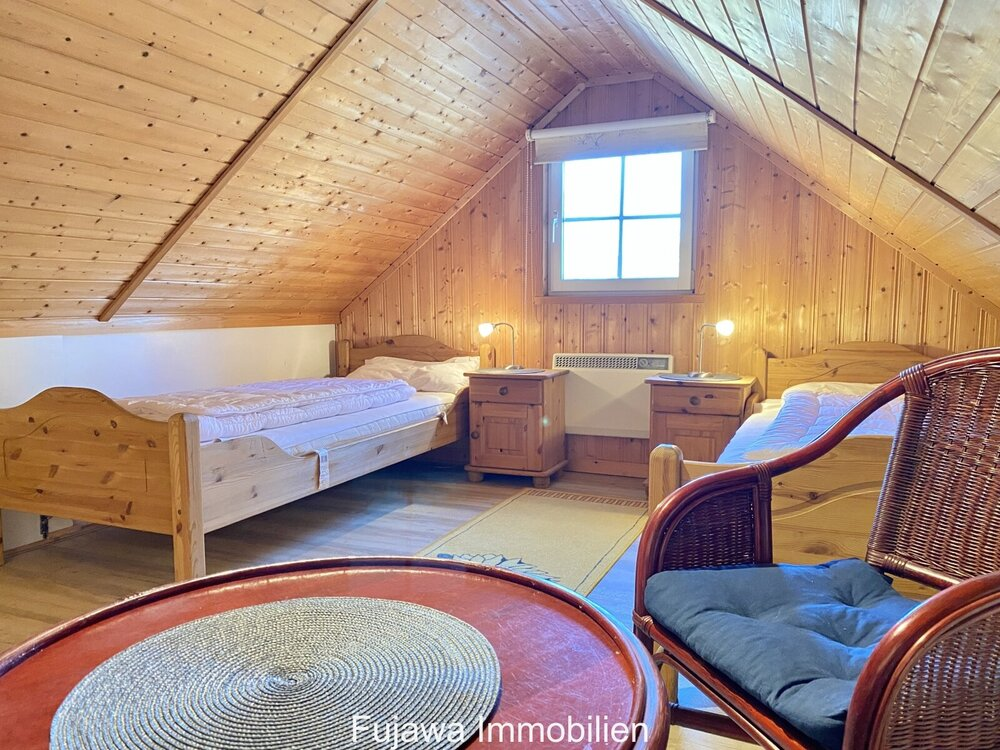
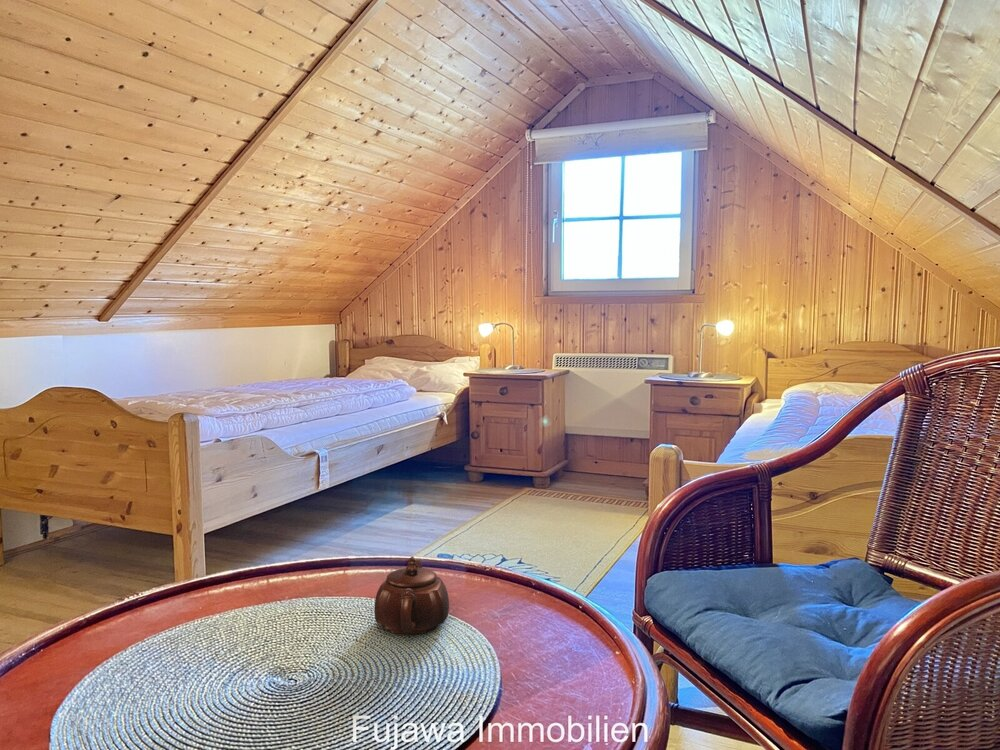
+ teapot [374,555,450,635]
